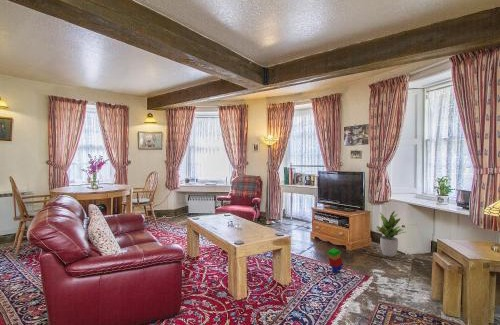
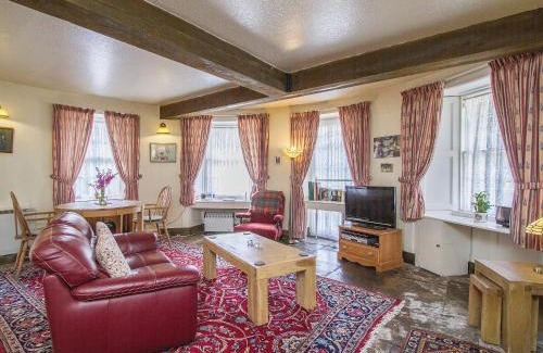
- potted plant [376,210,406,258]
- stacking toy [326,247,344,274]
